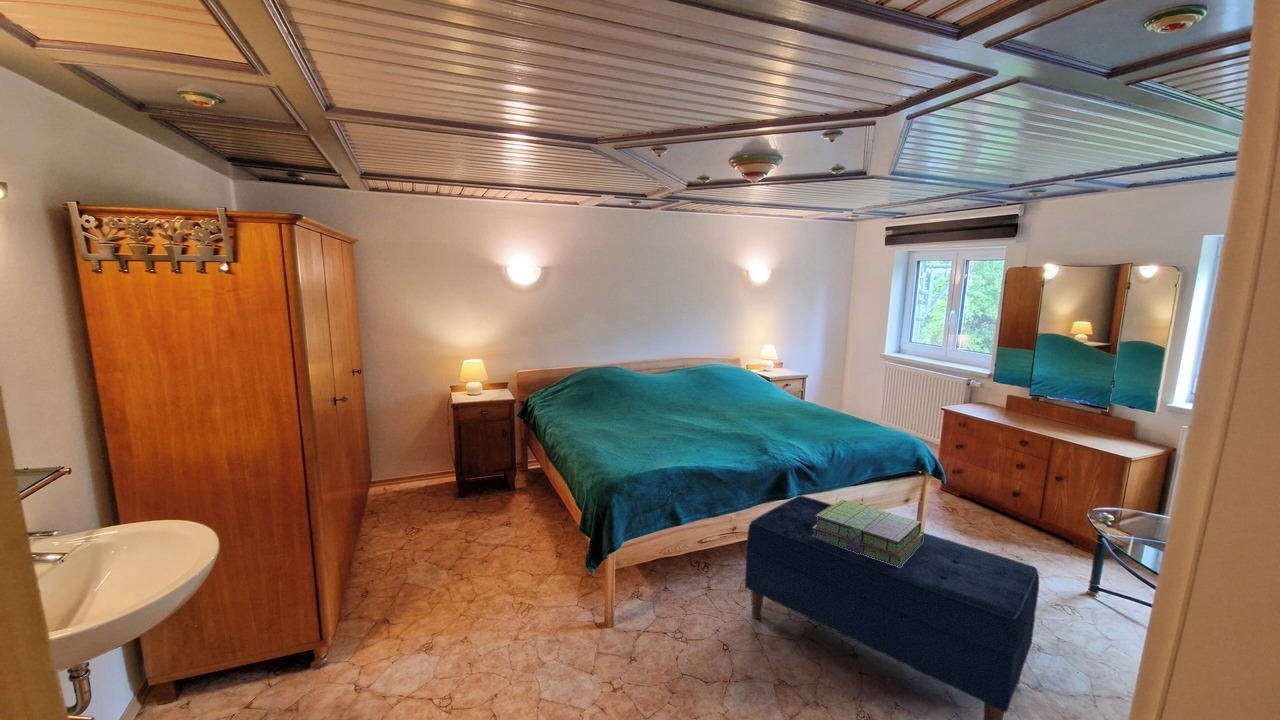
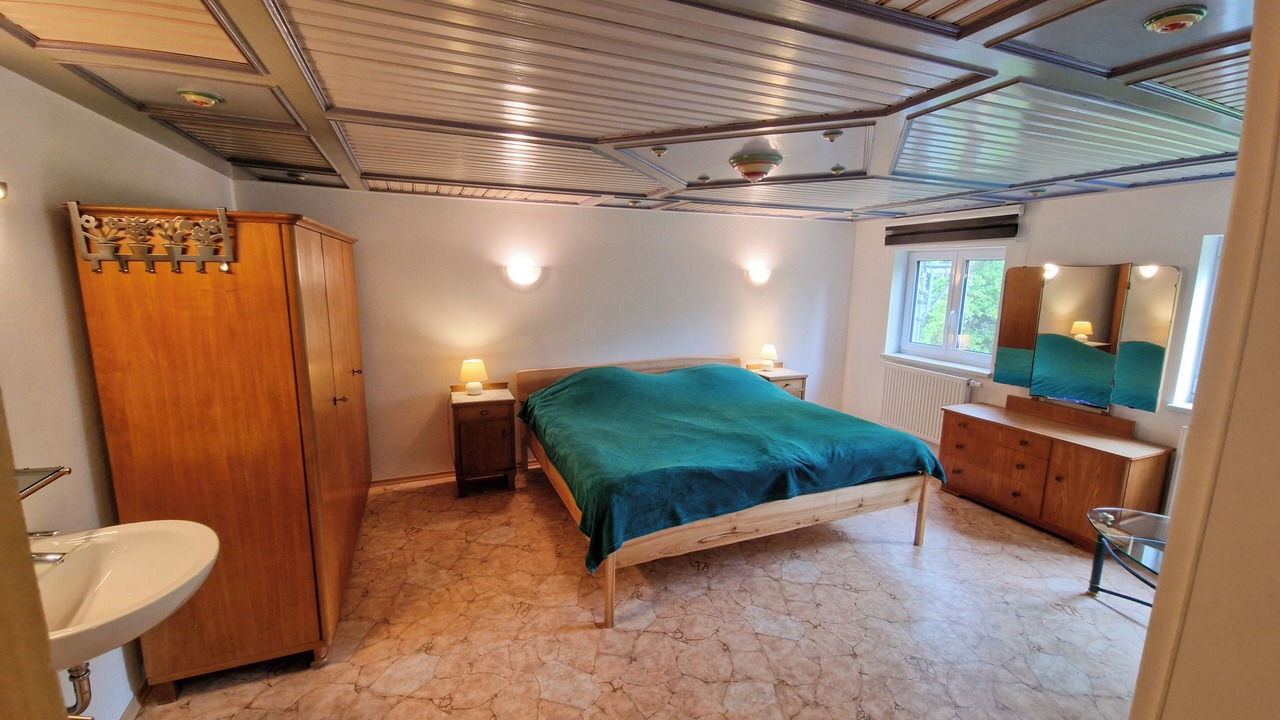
- bench [744,495,1040,720]
- stack of books [812,499,923,567]
